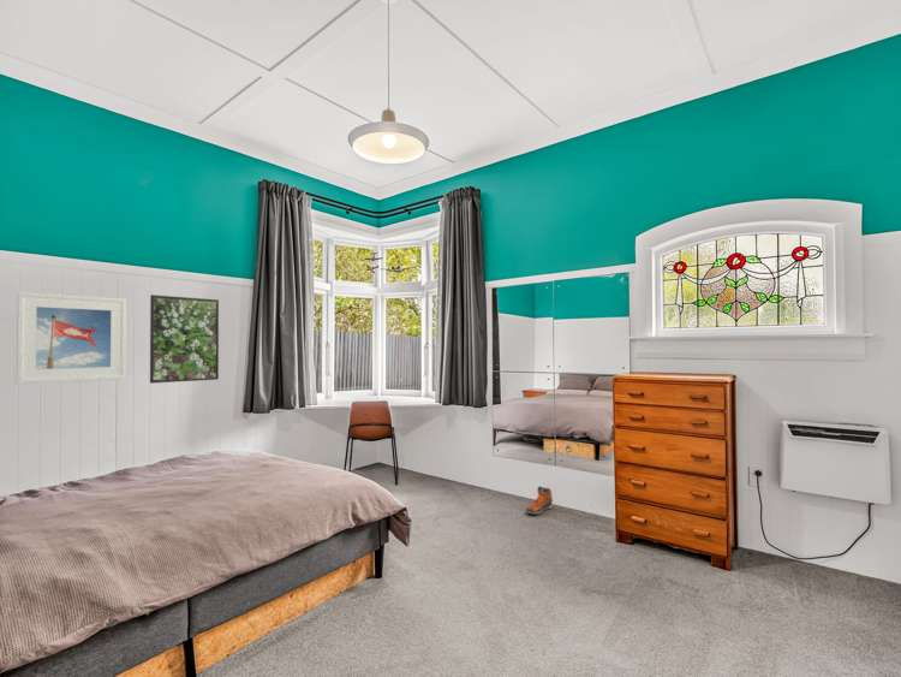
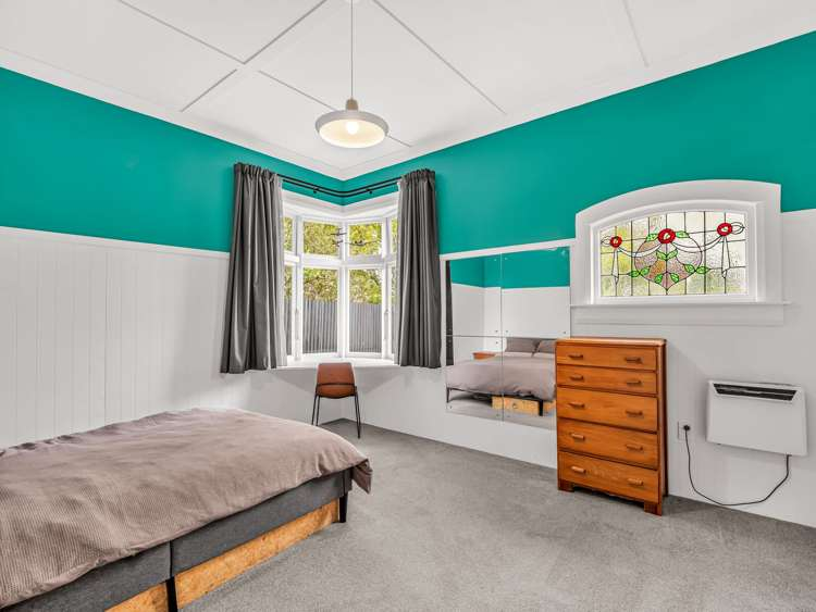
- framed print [149,293,220,385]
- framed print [14,291,127,385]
- sneaker [525,486,554,515]
